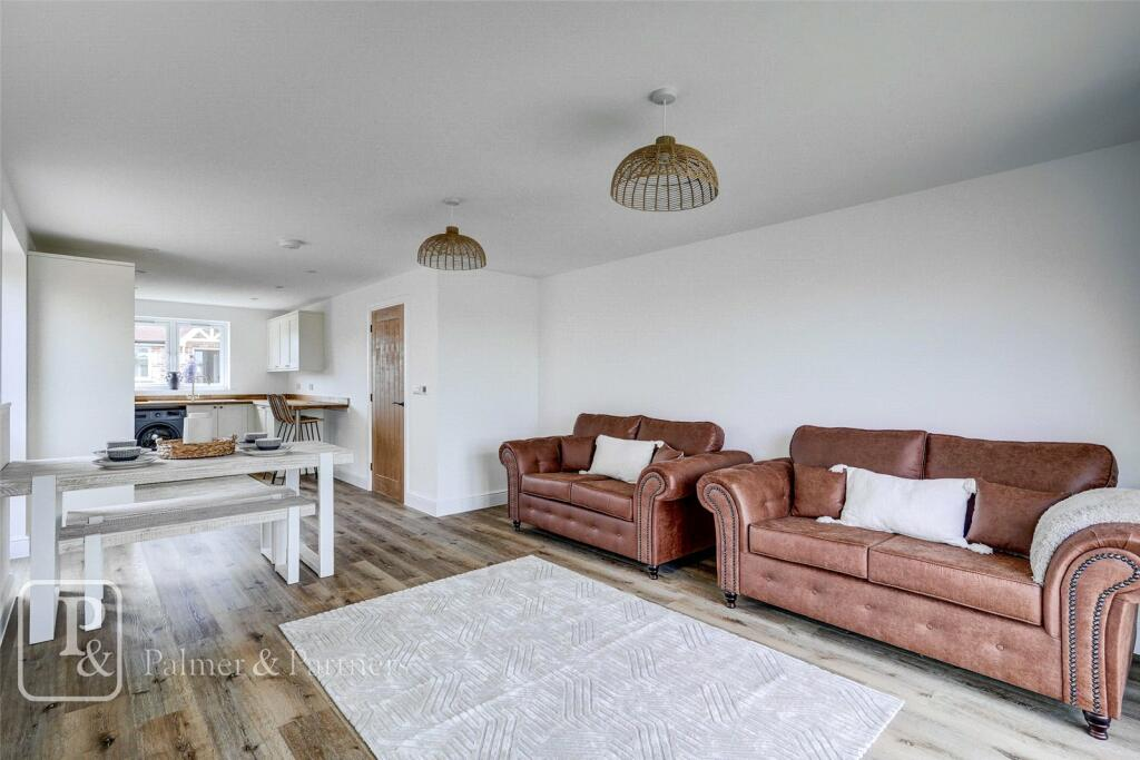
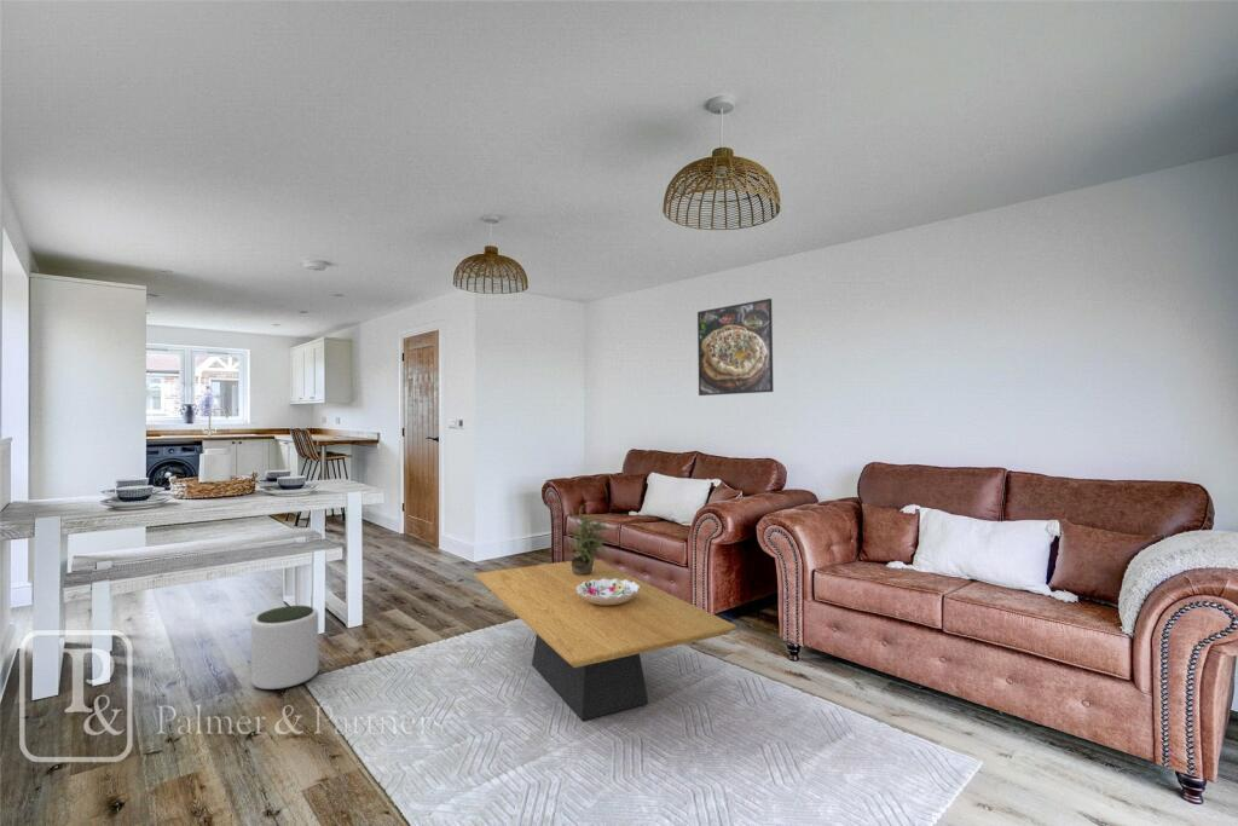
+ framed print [696,298,775,397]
+ plant pot [250,605,320,691]
+ coffee table [473,558,737,722]
+ decorative bowl [577,578,640,605]
+ potted plant [560,504,617,576]
